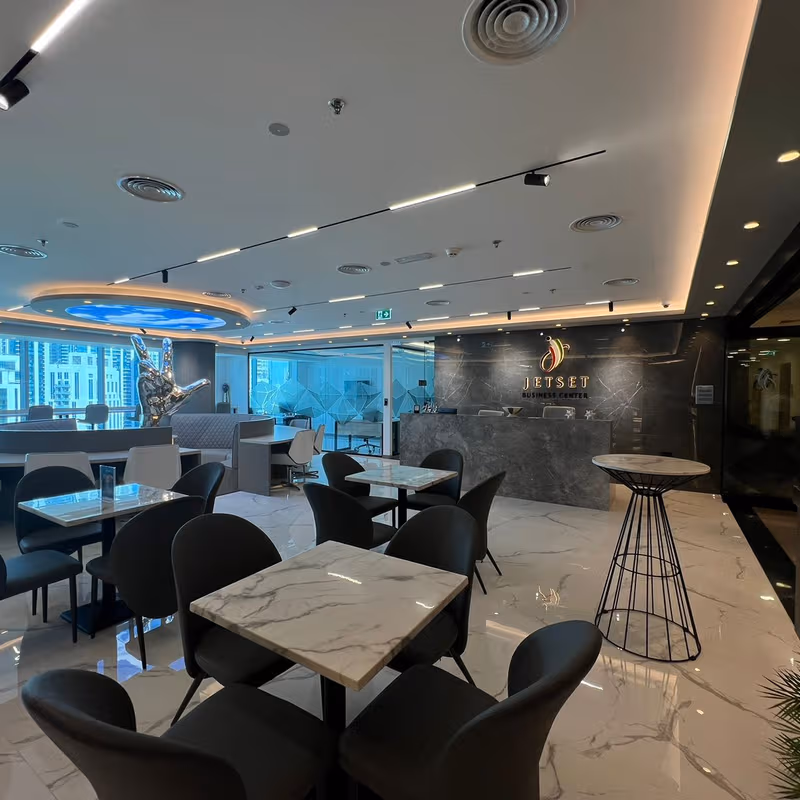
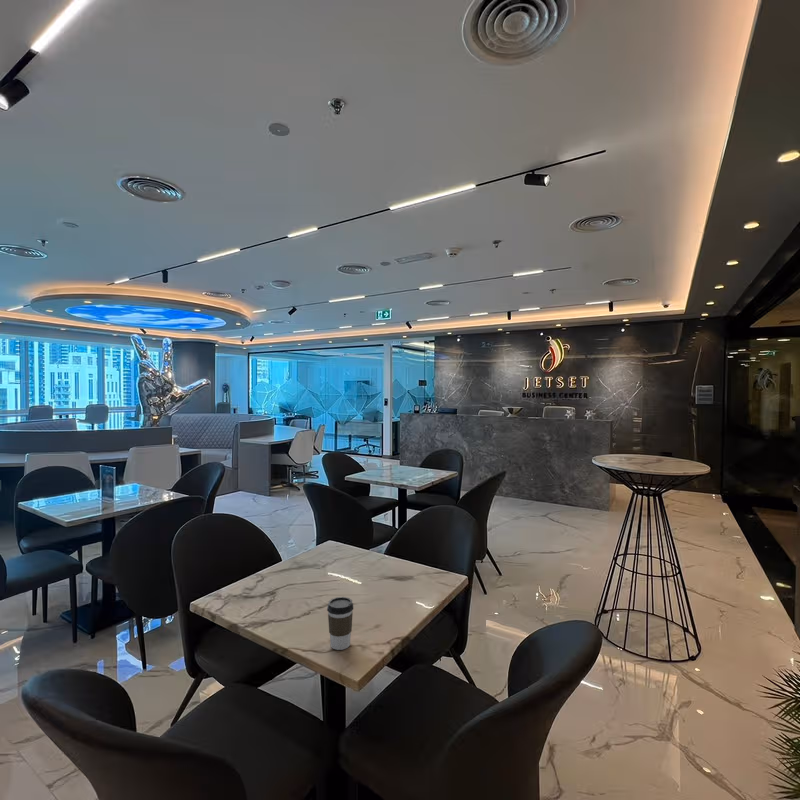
+ coffee cup [326,596,354,651]
